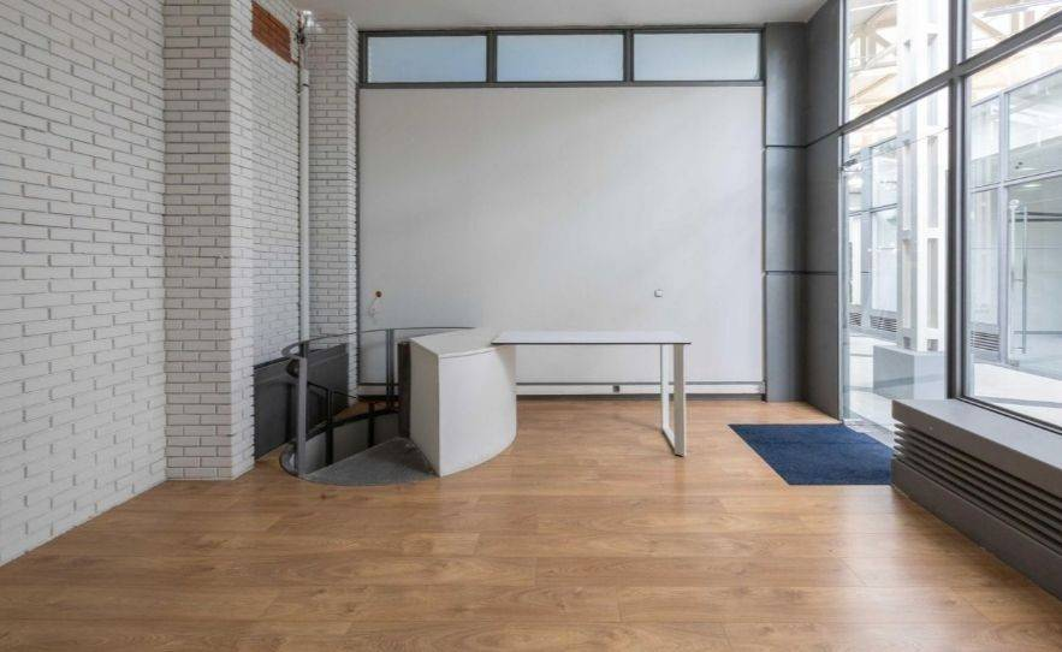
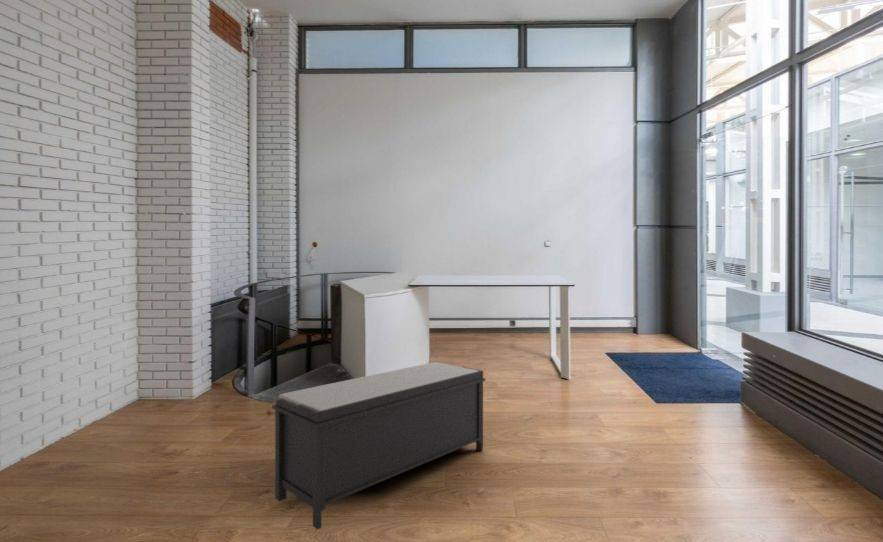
+ bench [271,361,486,531]
